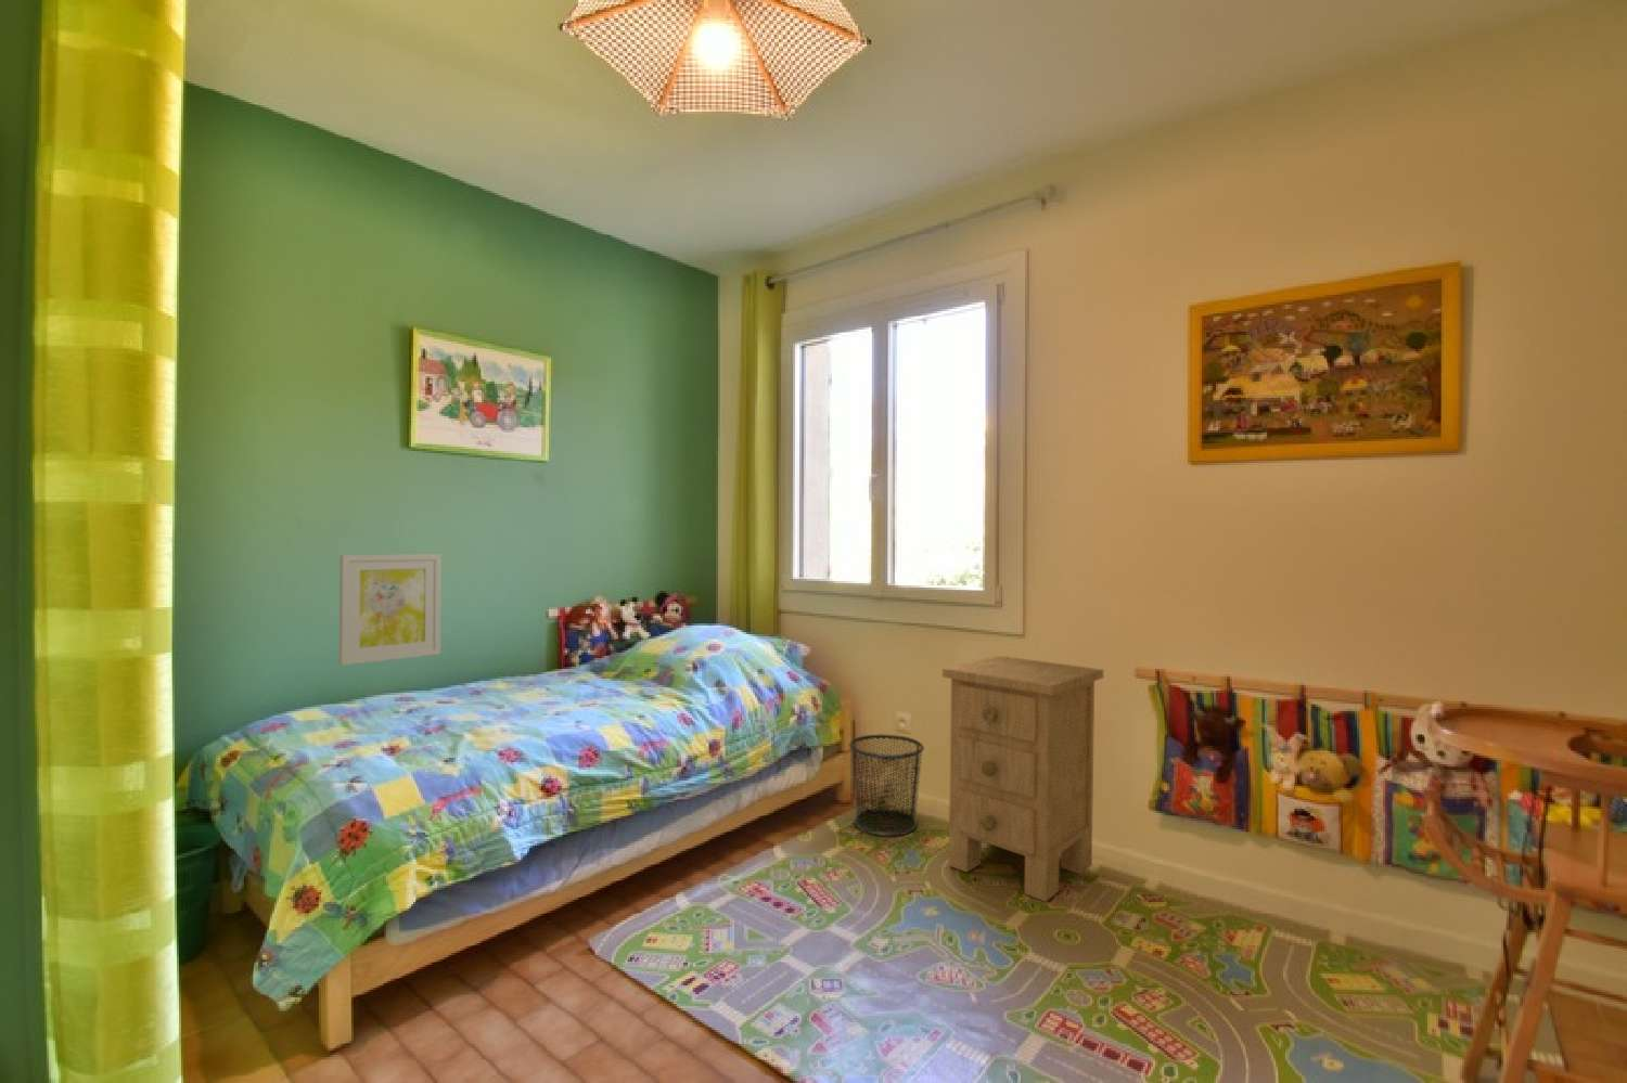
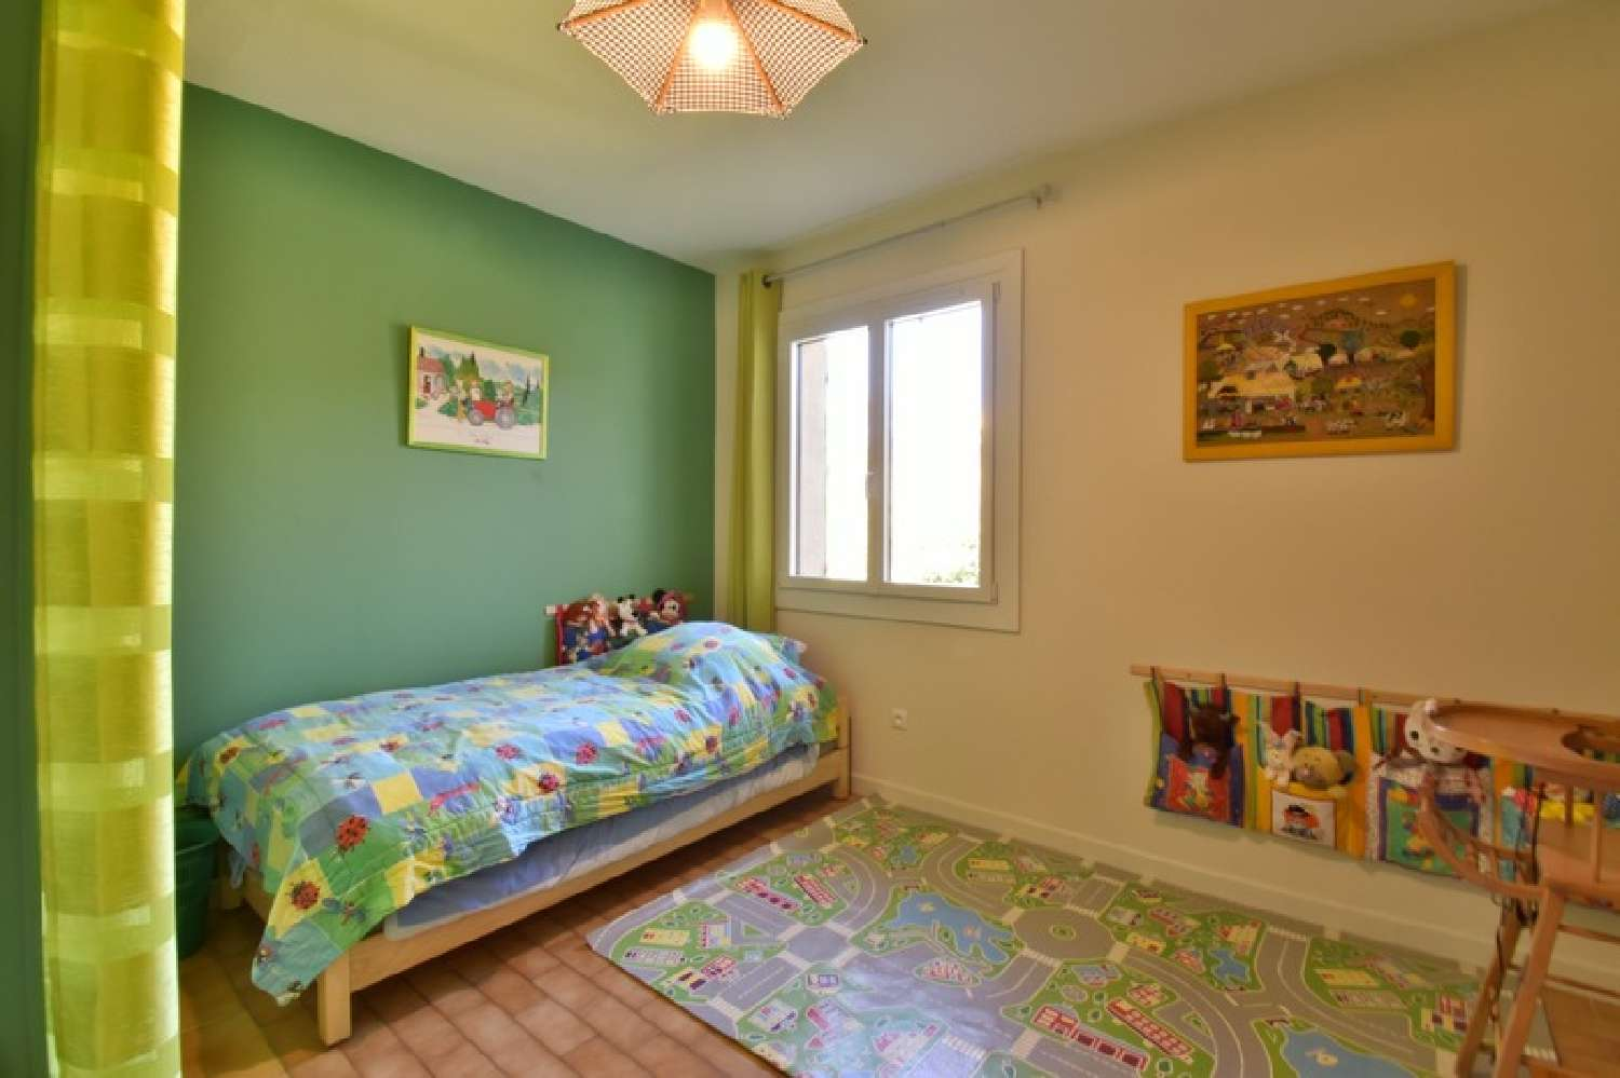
- wall art [338,552,442,667]
- nightstand [942,655,1104,903]
- waste bin [849,732,925,836]
